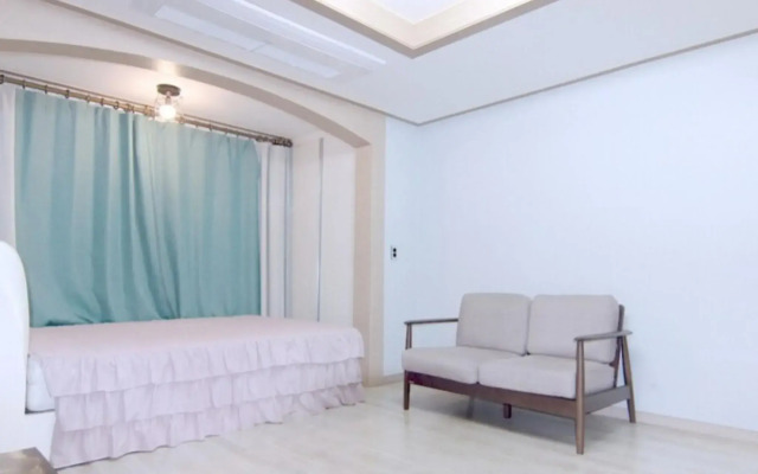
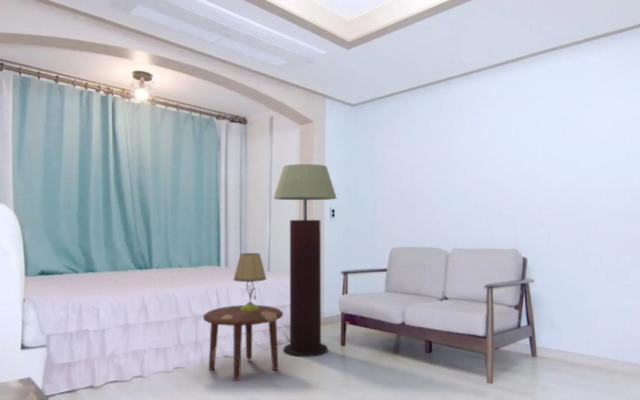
+ floor lamp [272,163,338,358]
+ side table [202,304,284,382]
+ table lamp [233,252,267,311]
